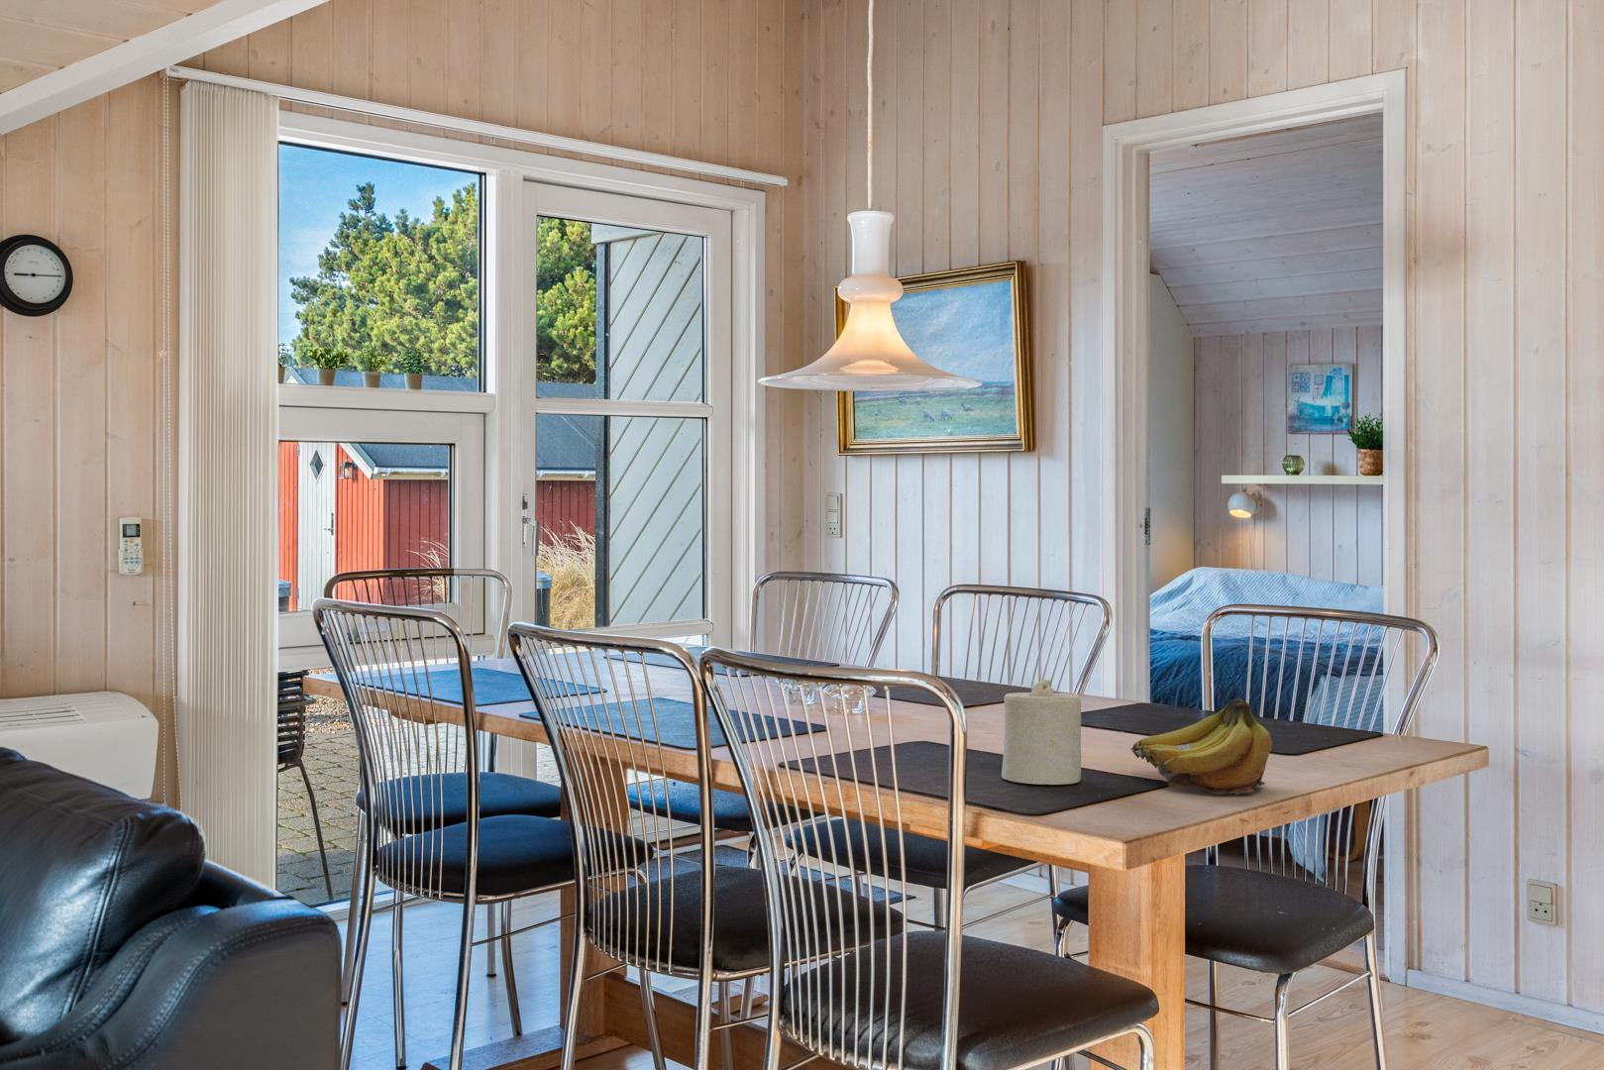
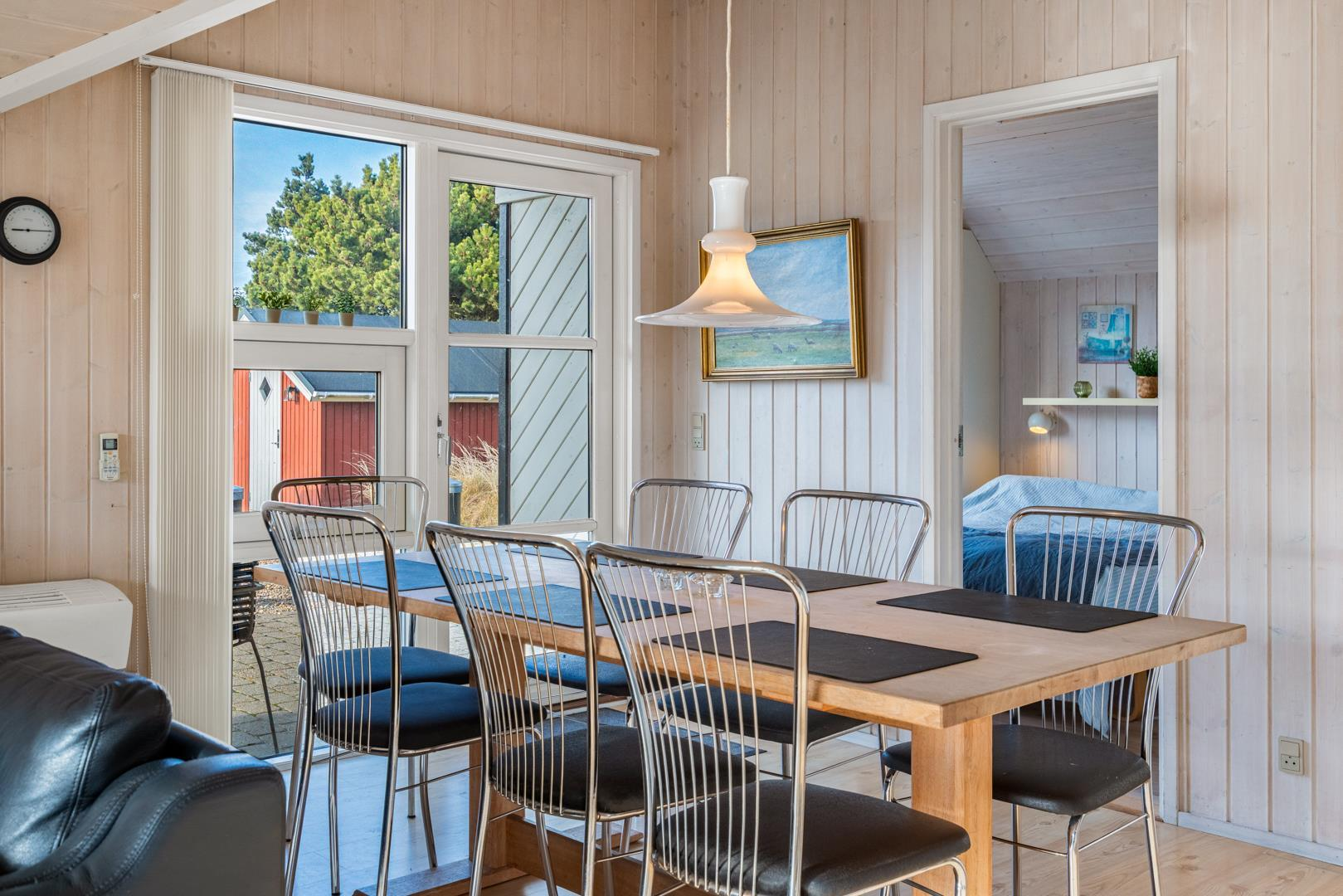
- candle [1001,678,1082,786]
- fruit [1130,699,1273,795]
